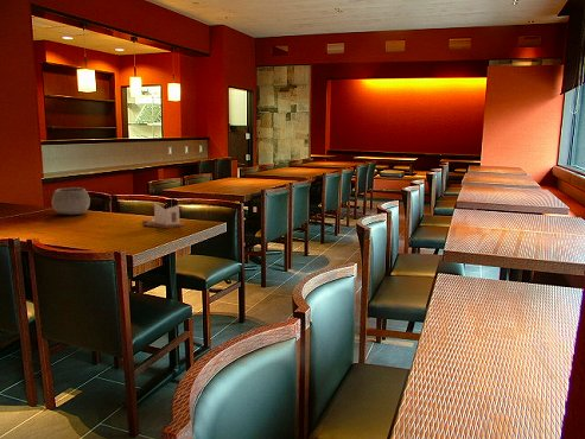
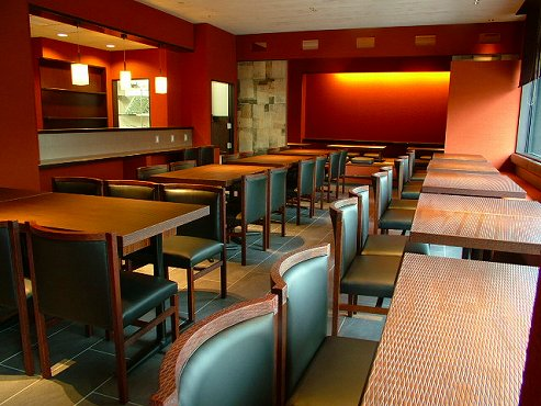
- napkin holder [141,202,187,230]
- bowl [51,186,91,216]
